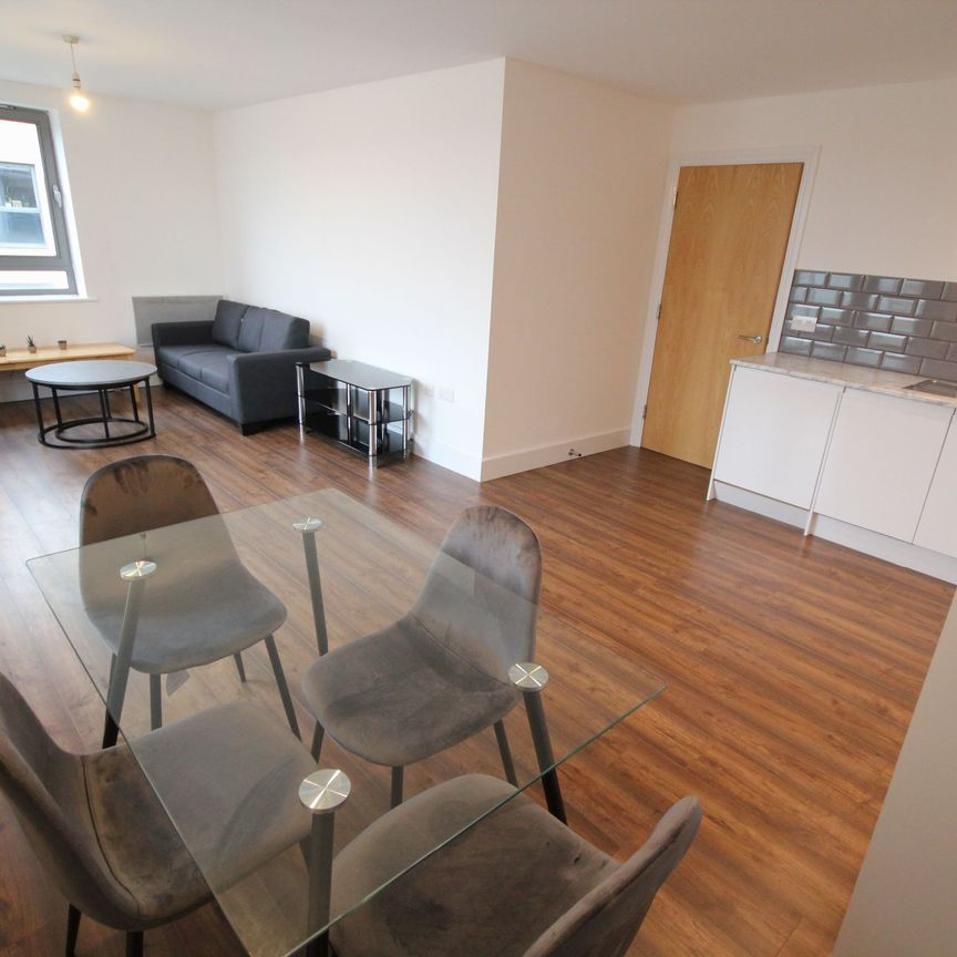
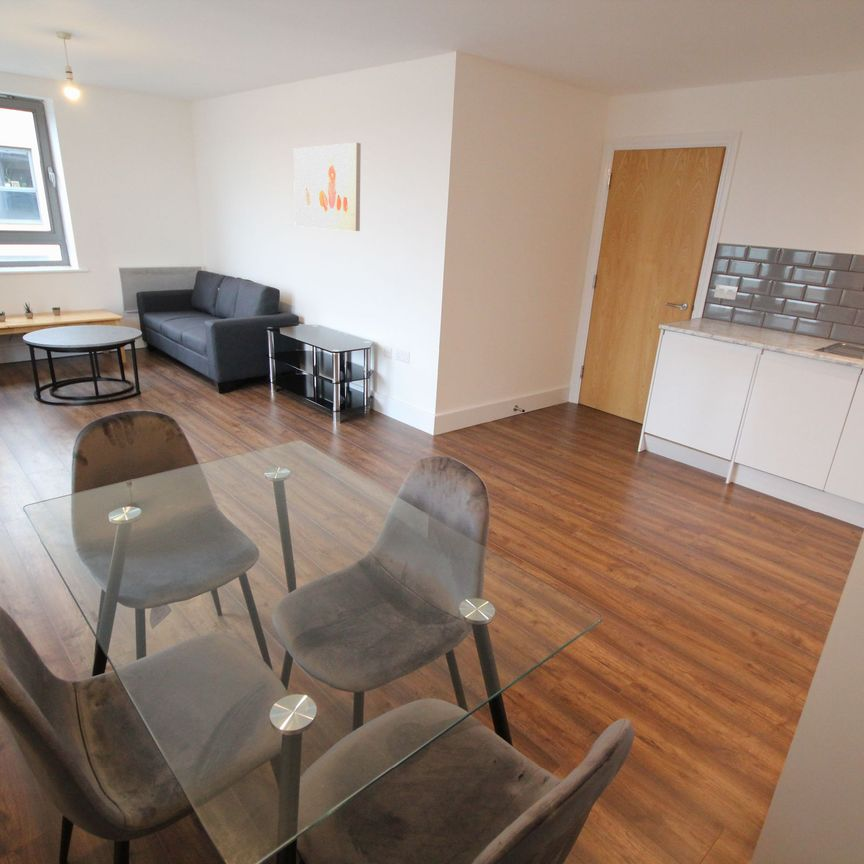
+ wall art [293,142,362,232]
